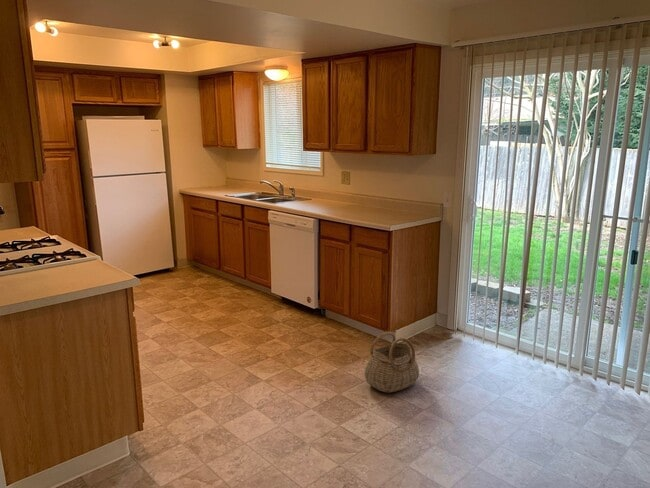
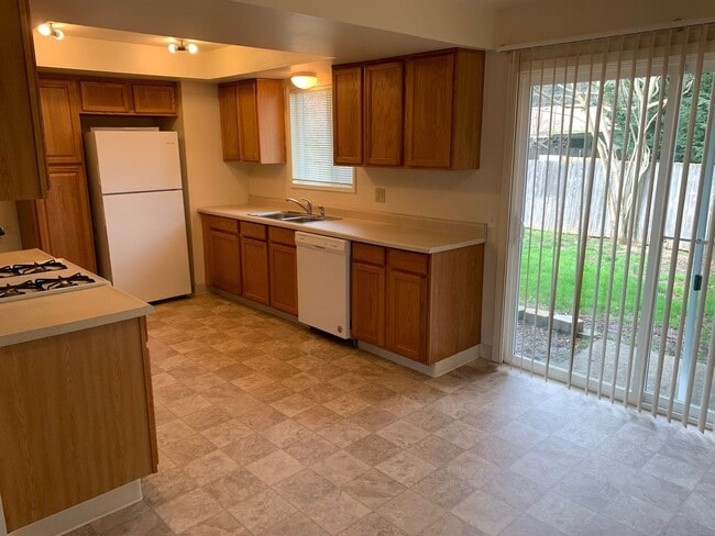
- basket [364,331,420,393]
